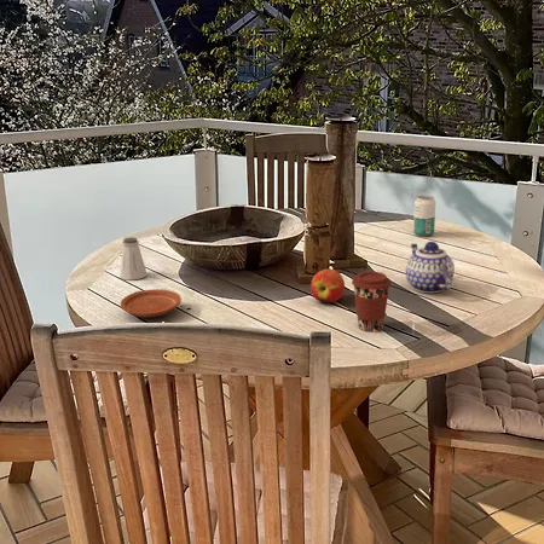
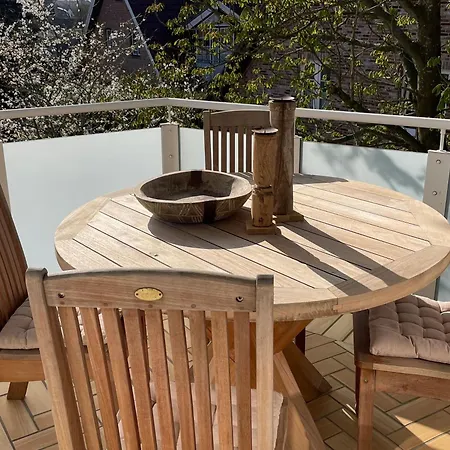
- saltshaker [118,236,149,280]
- coffee cup [351,271,393,334]
- teapot [405,241,456,294]
- plate [120,288,183,318]
- beverage can [412,195,436,237]
- apple [309,267,346,303]
